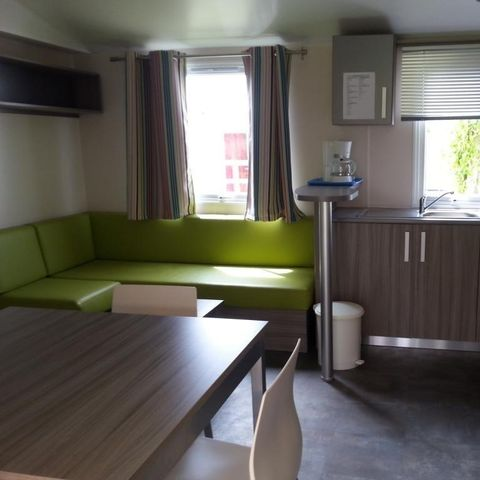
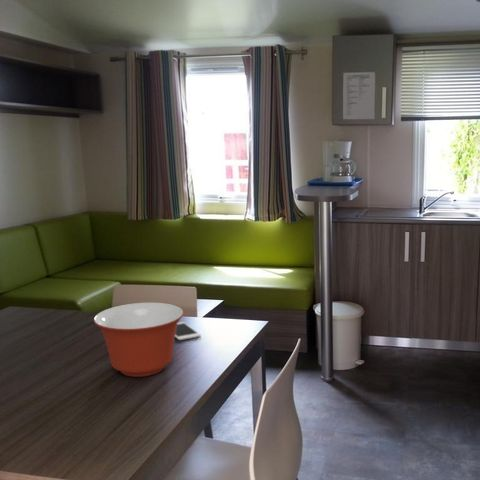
+ cell phone [175,321,202,341]
+ mixing bowl [93,302,185,378]
